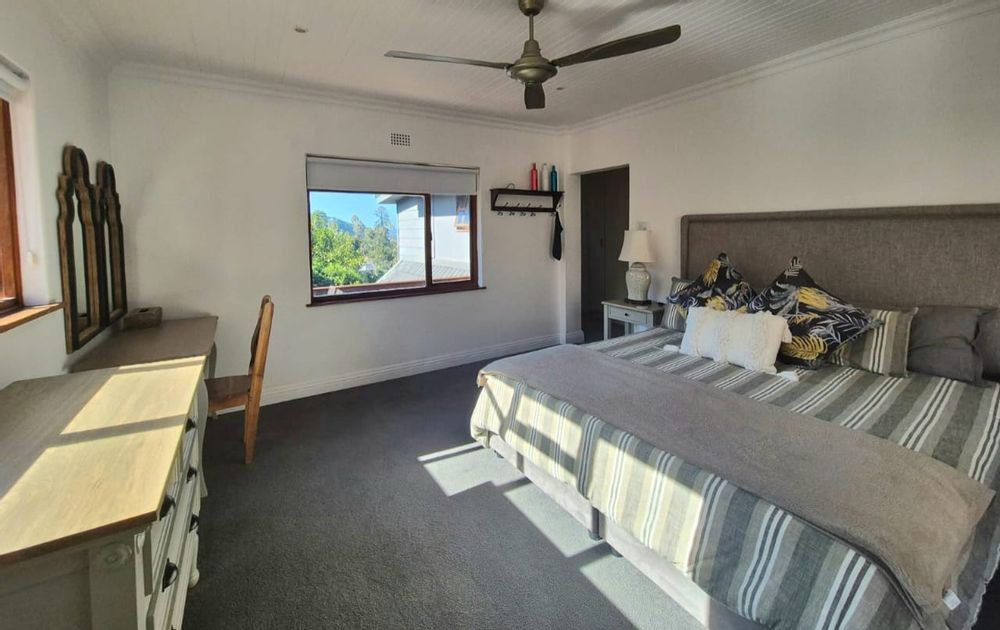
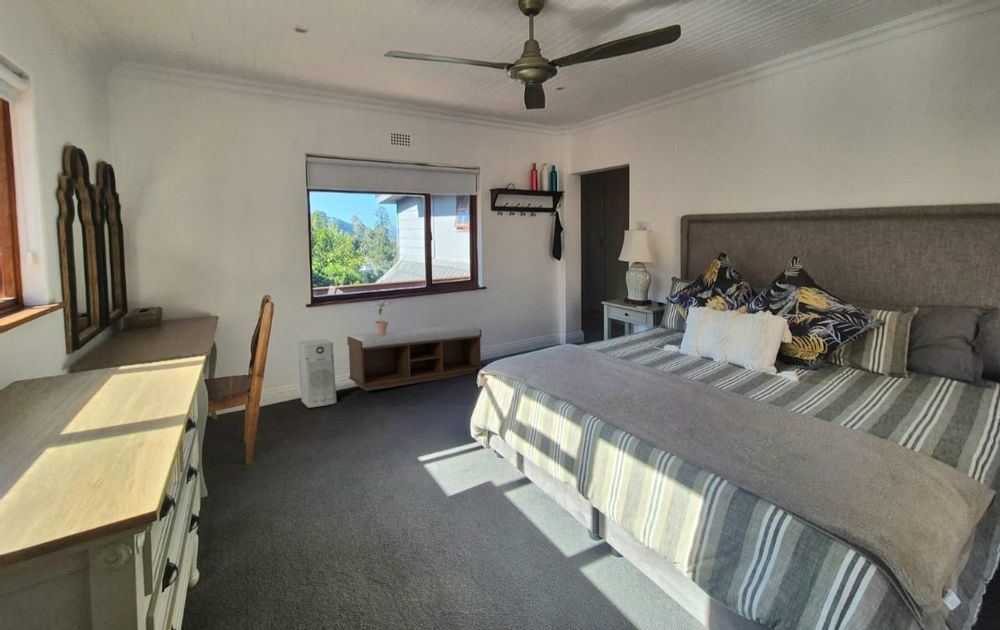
+ air purifier [298,338,338,408]
+ bench [346,324,483,392]
+ potted plant [370,298,393,335]
